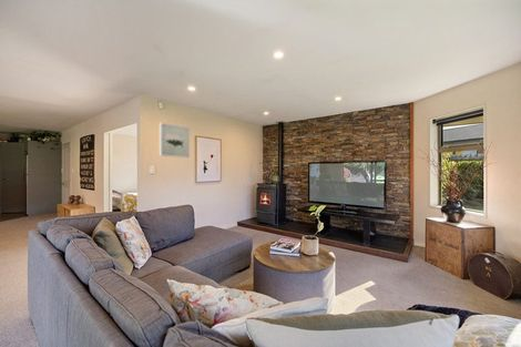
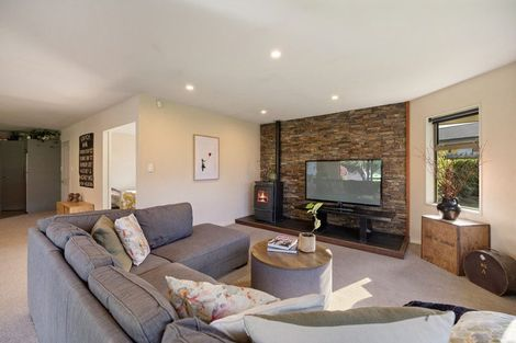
- wall art [159,122,191,159]
